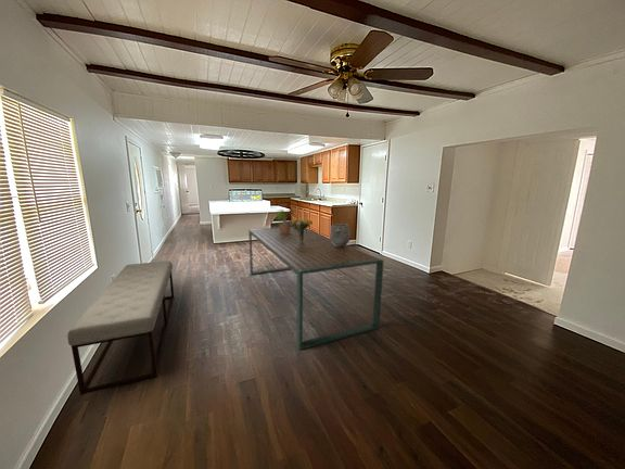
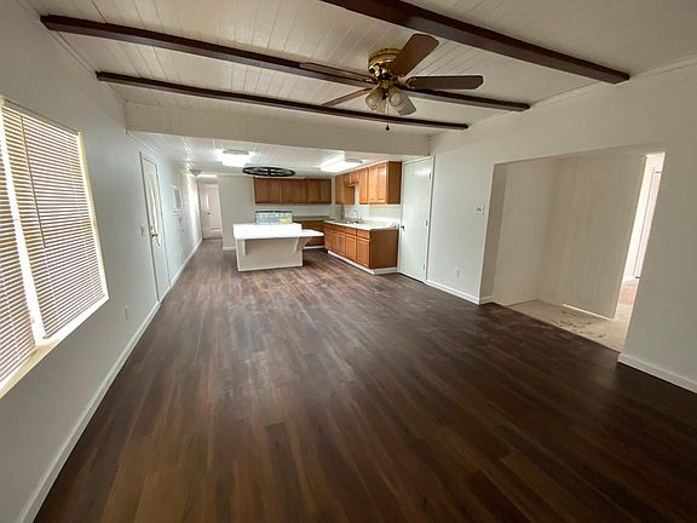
- dining table [247,226,384,351]
- bouquet [290,217,314,242]
- bench [66,259,175,396]
- ceramic pot [330,223,352,246]
- potted plant [272,208,296,233]
